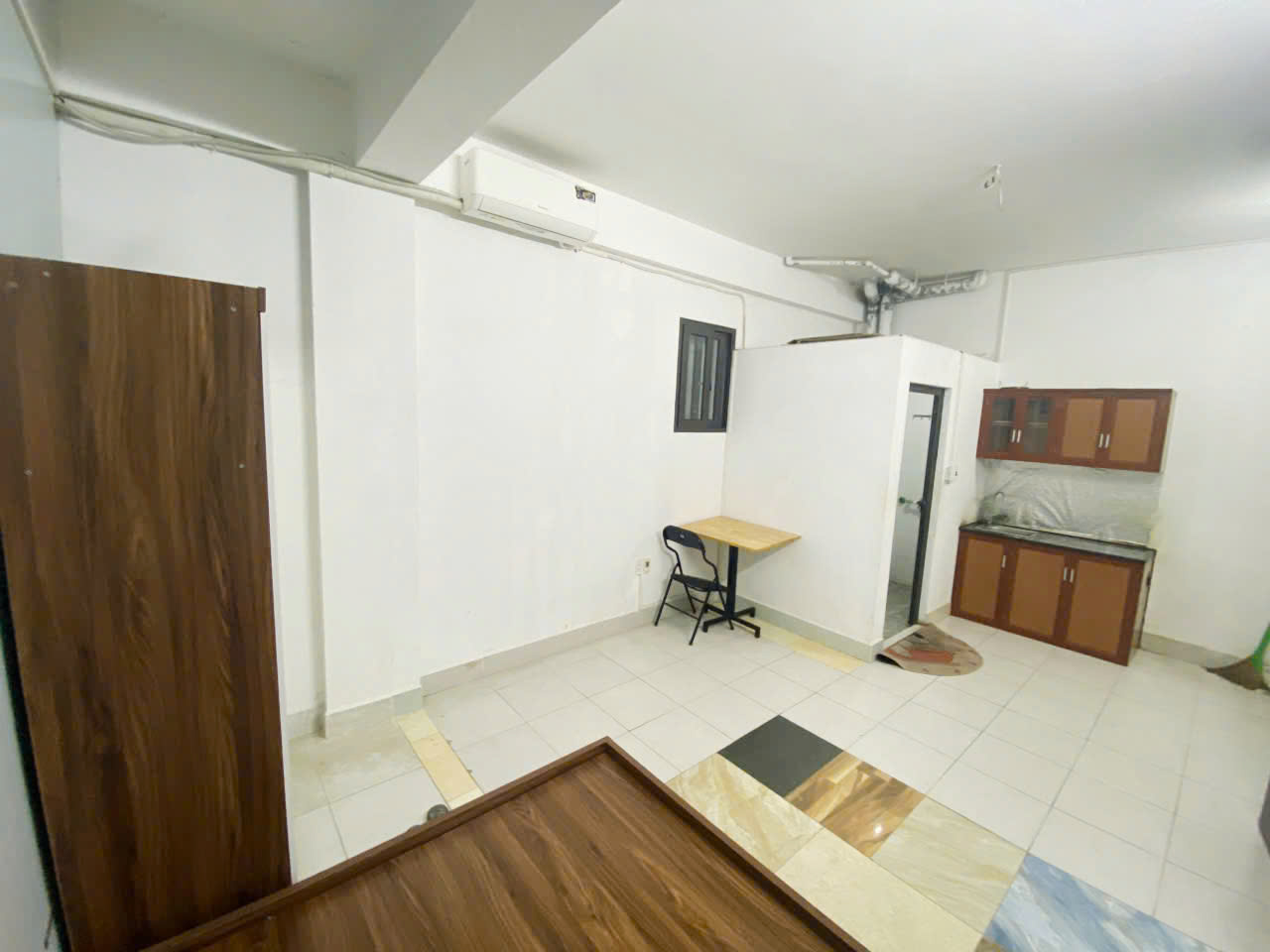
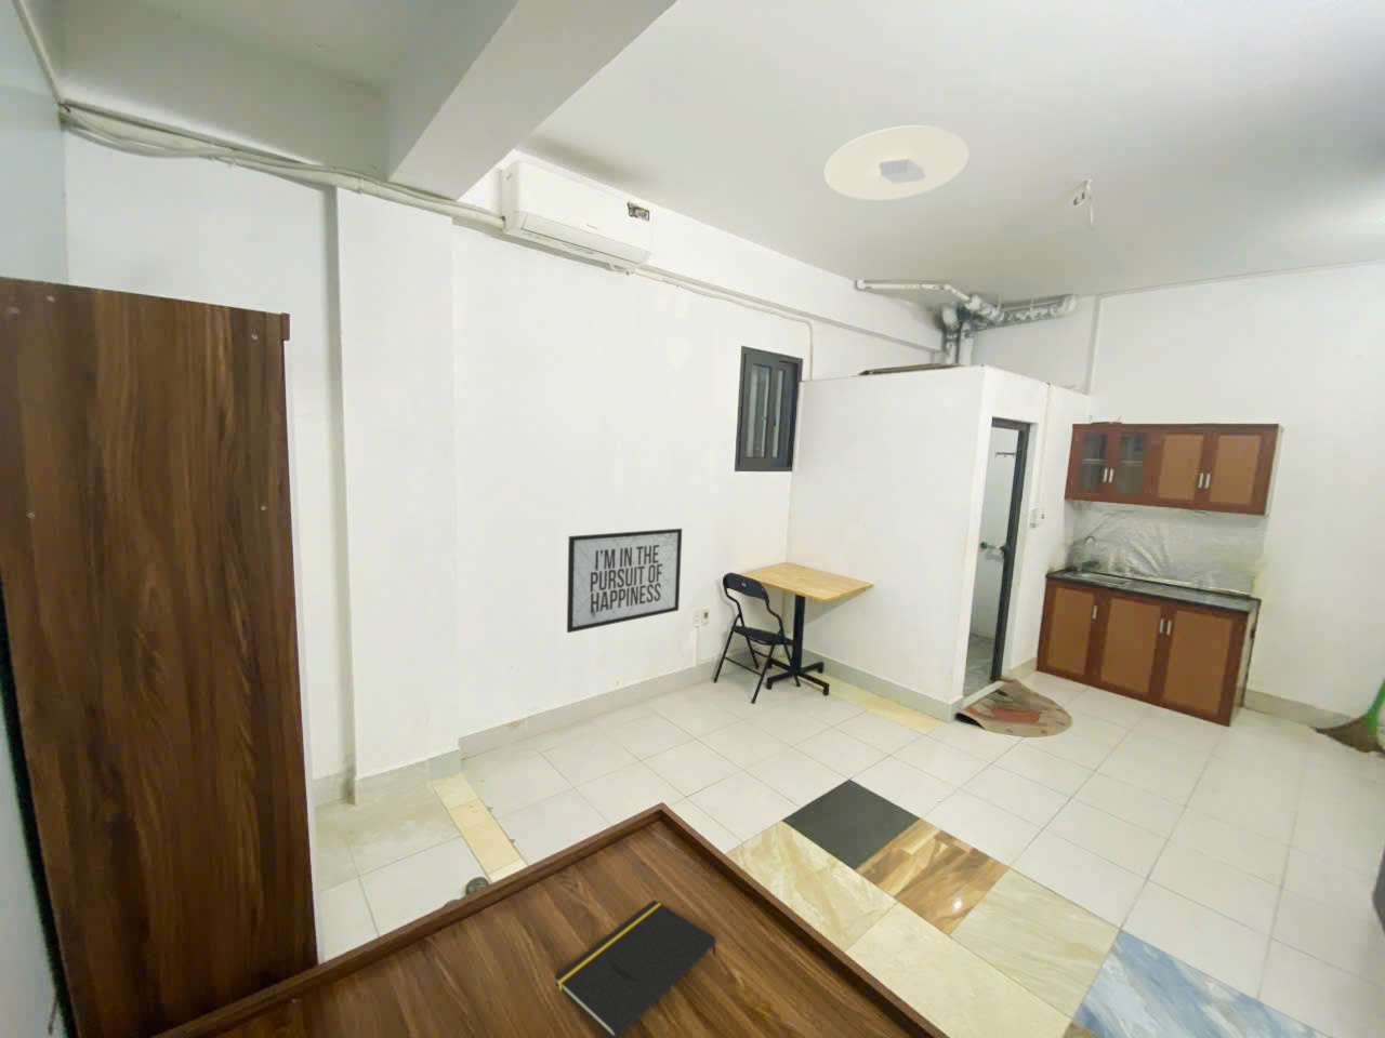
+ notepad [554,900,716,1038]
+ mirror [566,528,683,633]
+ ceiling light [823,124,971,202]
